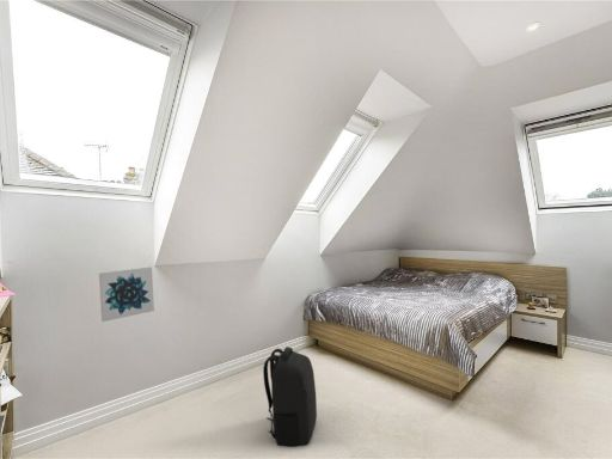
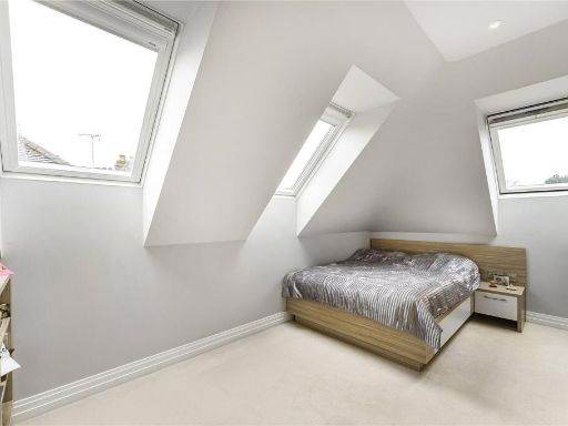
- wall art [98,265,155,323]
- backpack [262,345,318,448]
